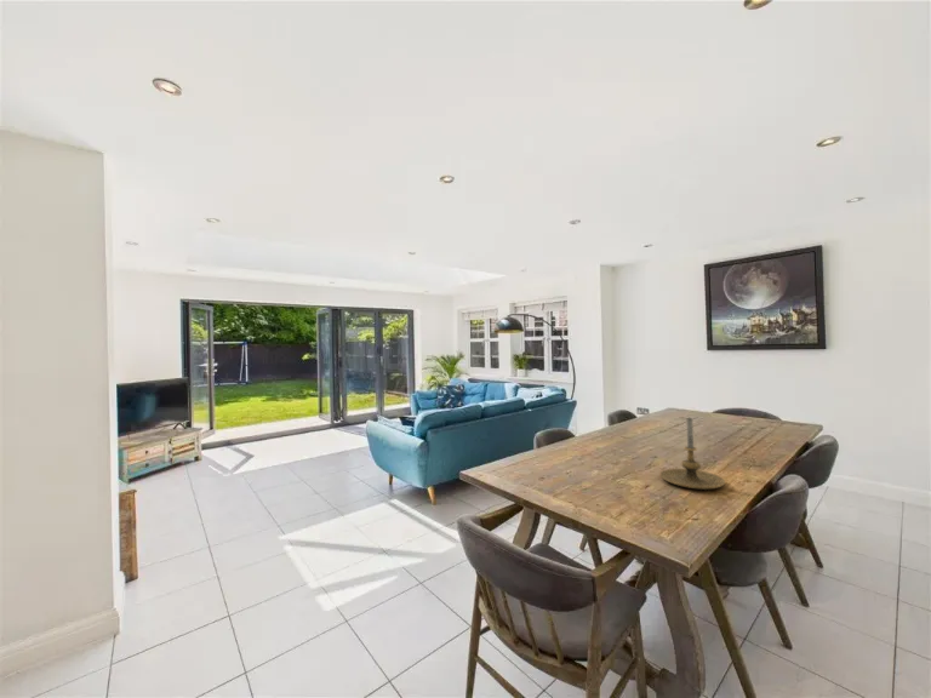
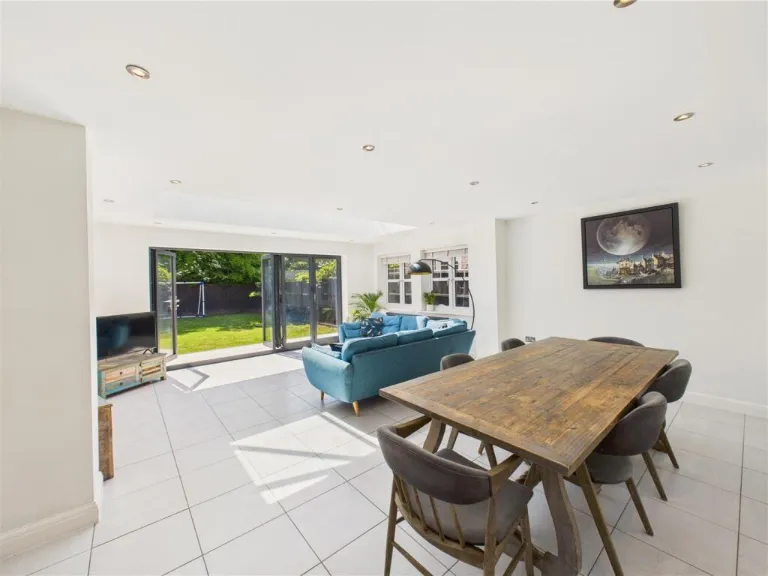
- candle holder [658,417,726,491]
